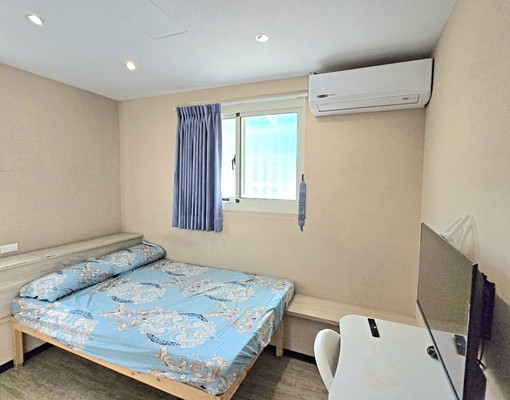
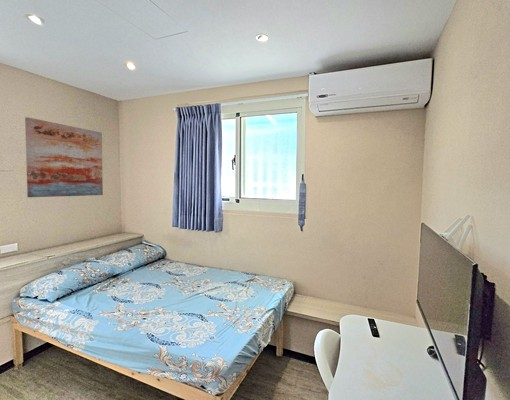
+ wall art [24,116,104,198]
